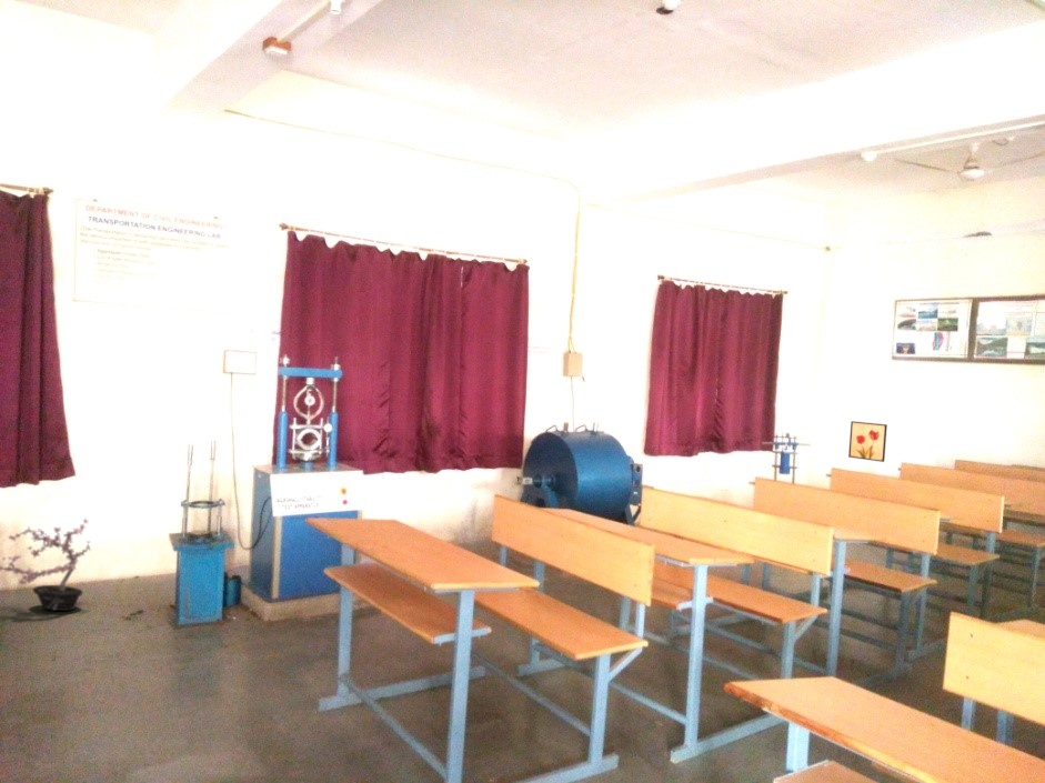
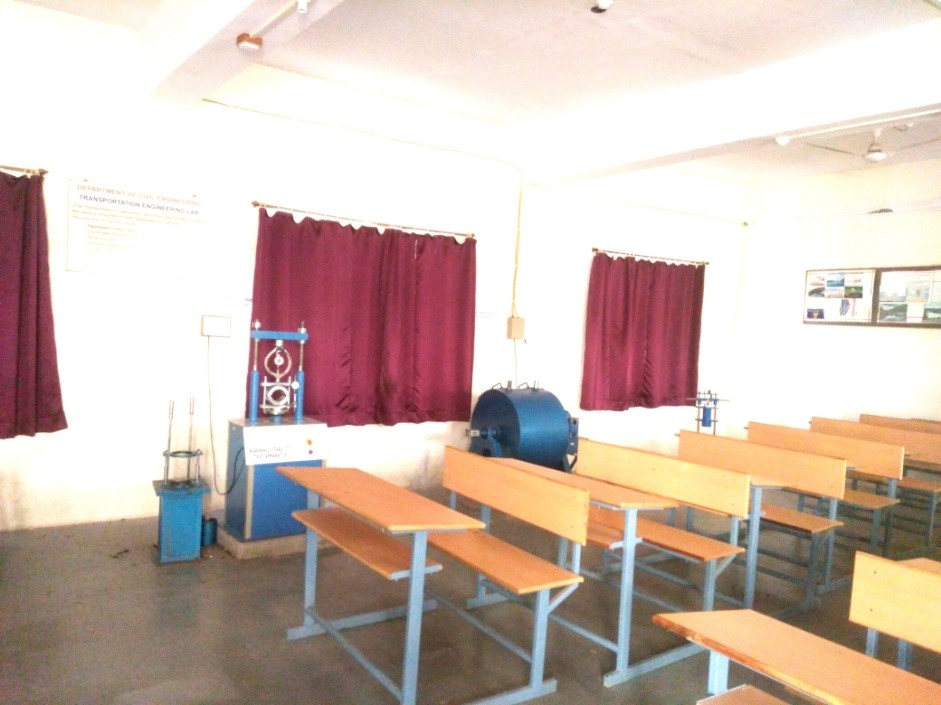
- wall art [847,420,888,463]
- potted plant [0,518,92,612]
